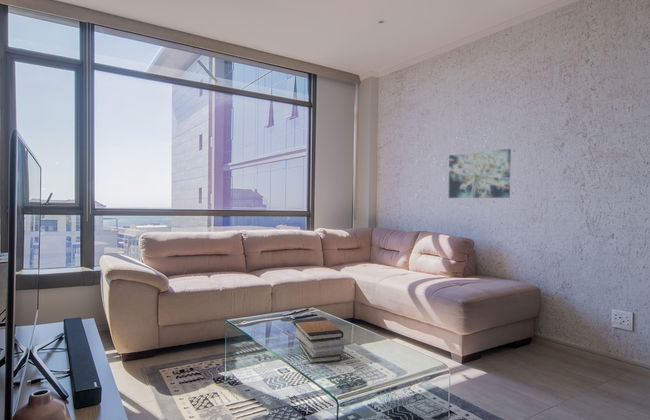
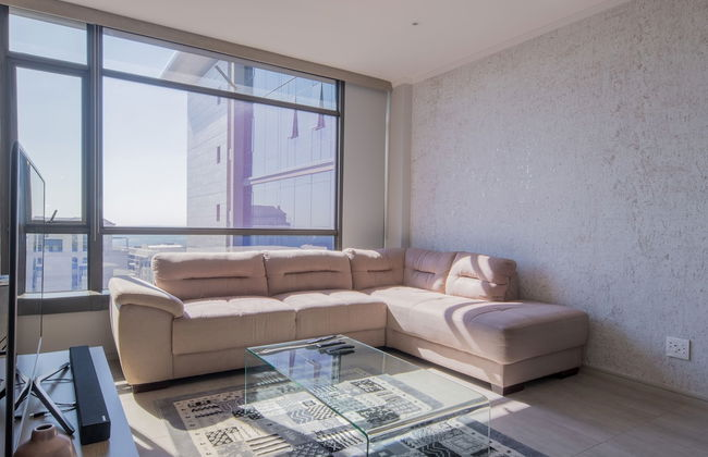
- wall art [448,148,512,199]
- book stack [293,317,345,364]
